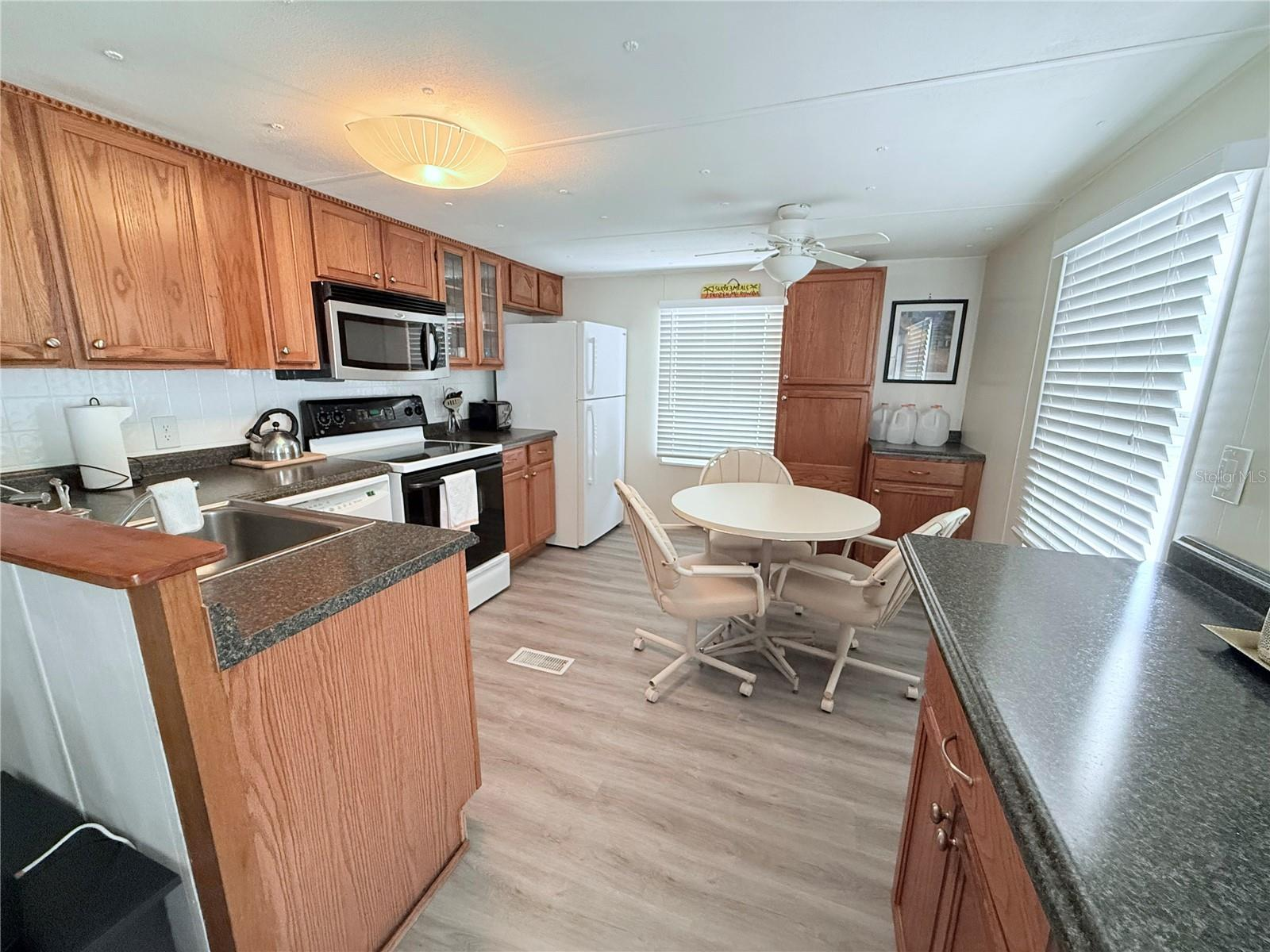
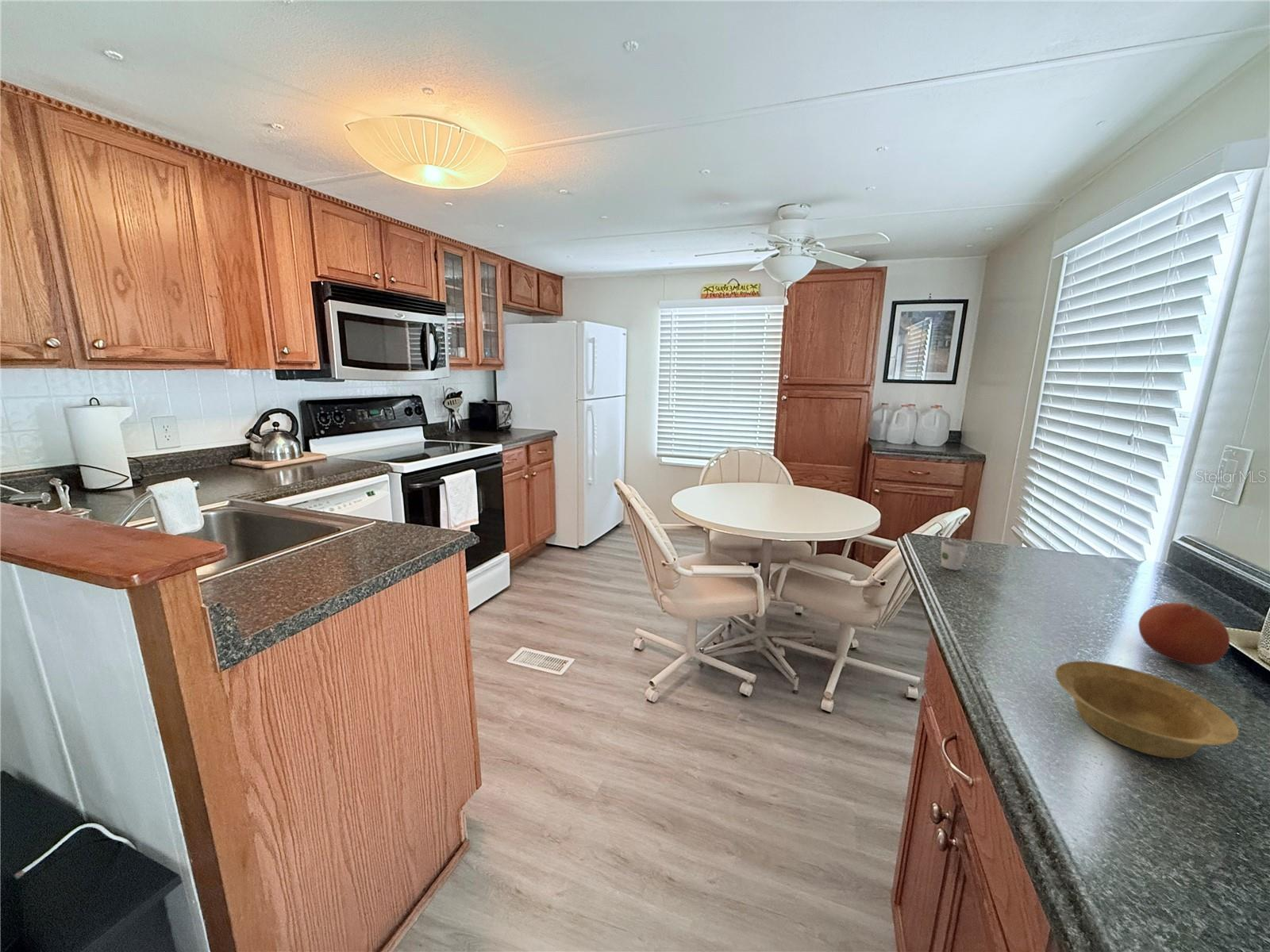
+ bowl [1054,660,1239,759]
+ cup [941,539,968,571]
+ fruit [1137,602,1230,666]
